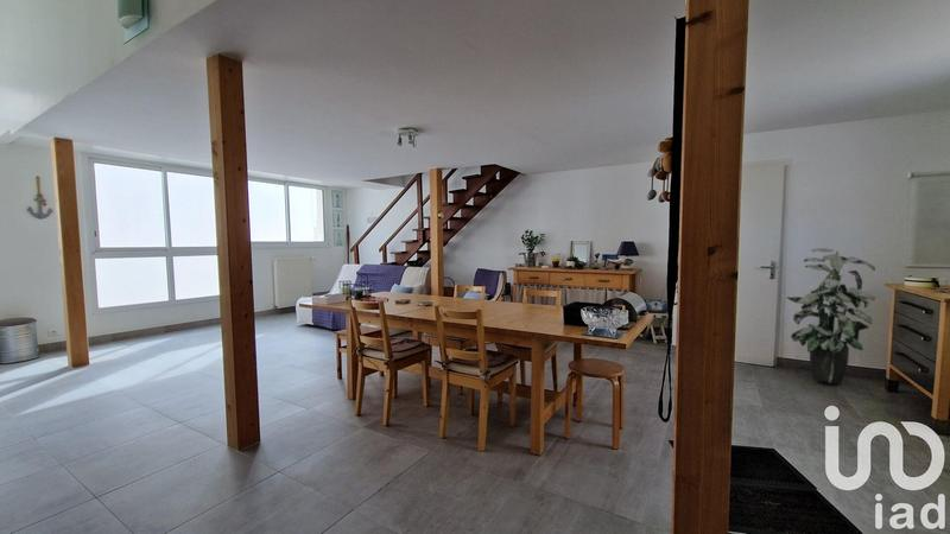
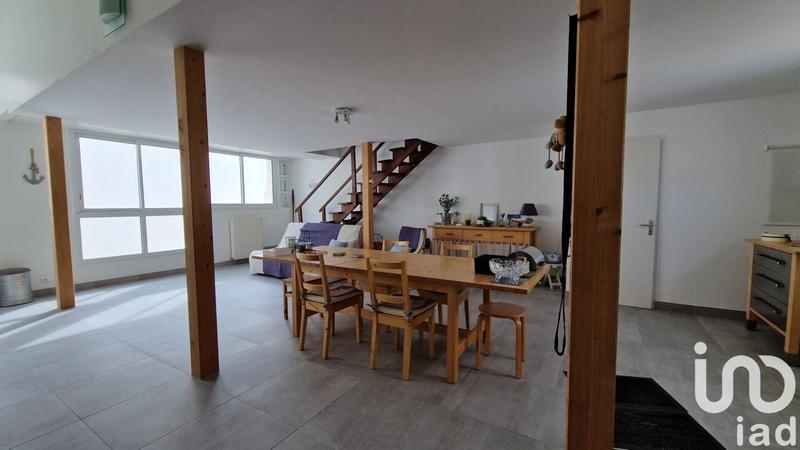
- indoor plant [785,247,876,384]
